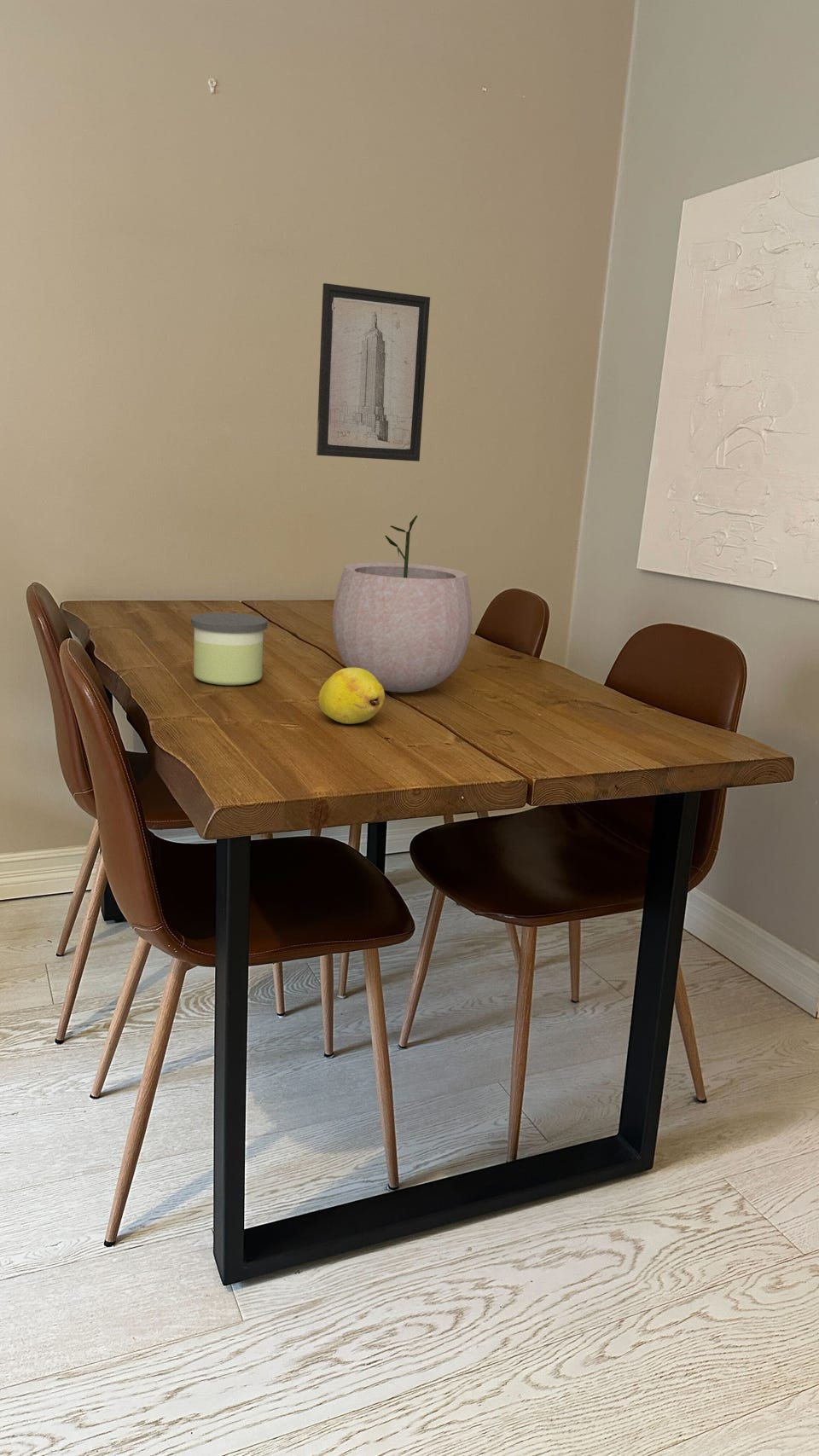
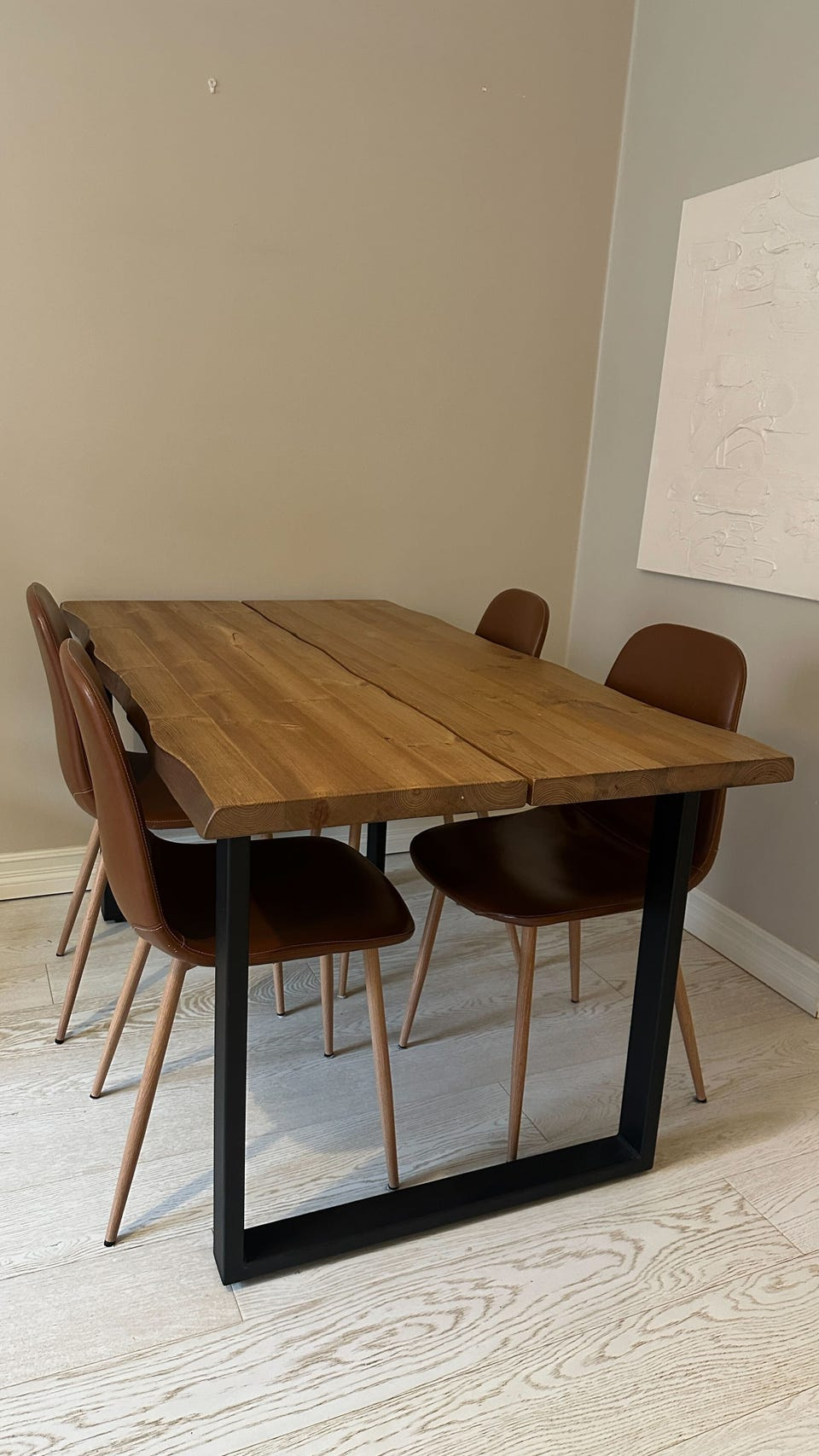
- candle [190,612,269,686]
- wall art [316,282,431,462]
- plant pot [332,514,473,693]
- fruit [318,667,386,725]
